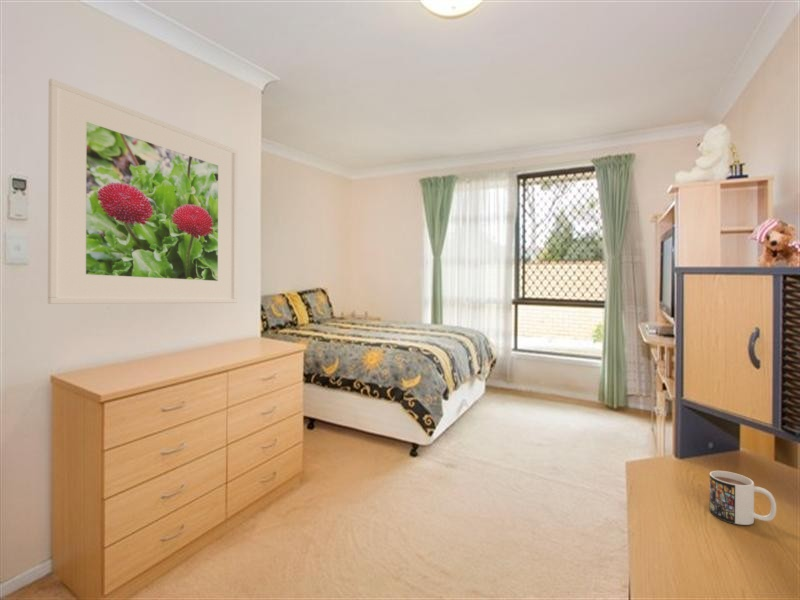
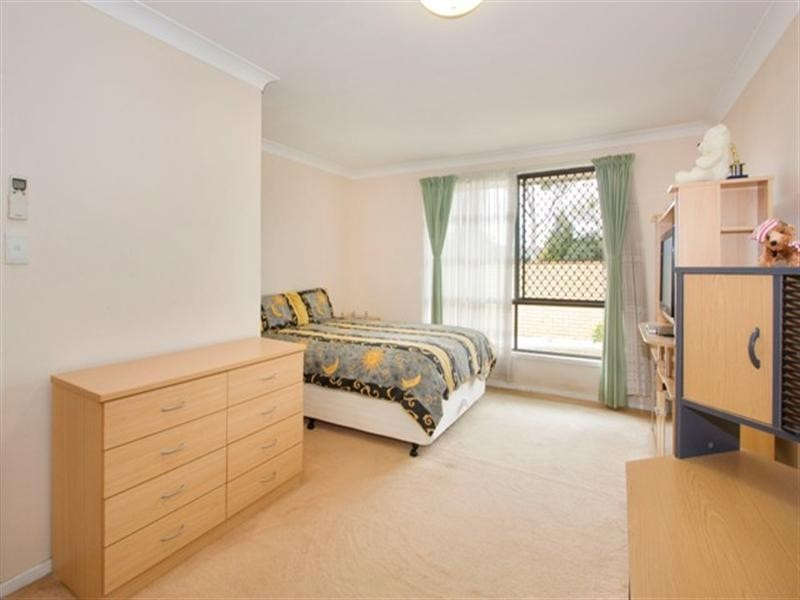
- mug [708,470,777,526]
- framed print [47,78,238,305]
